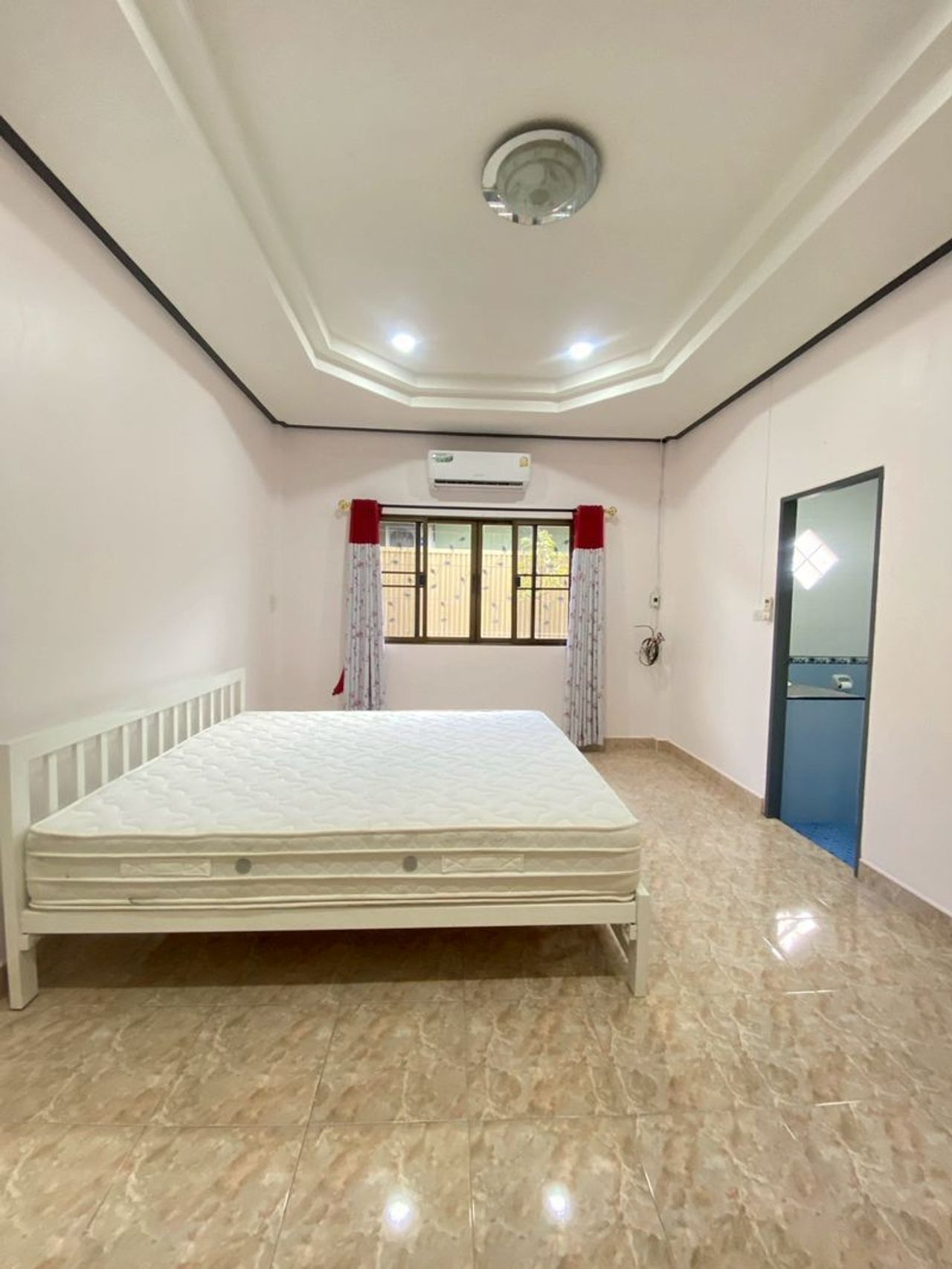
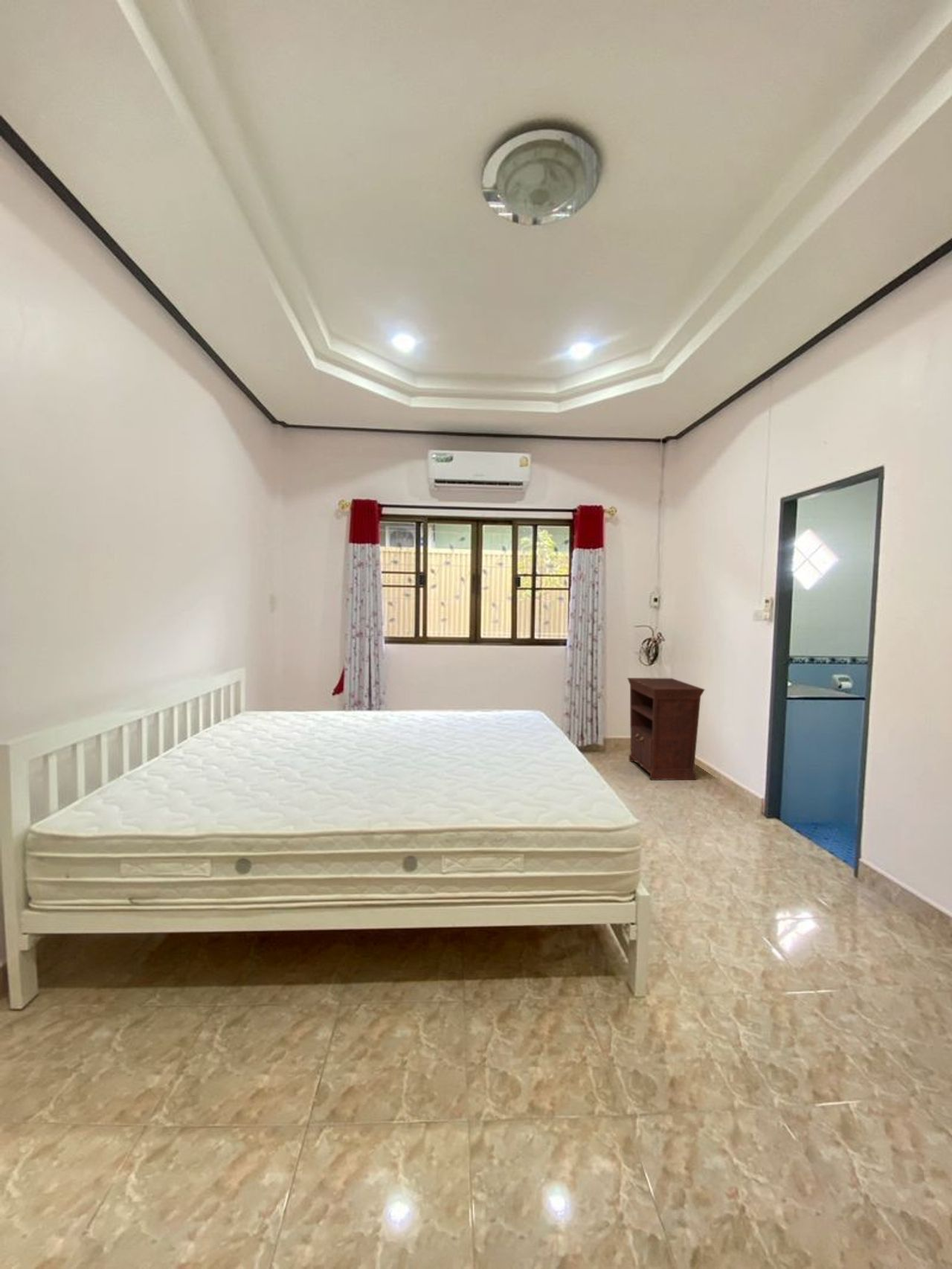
+ nightstand [626,677,706,781]
